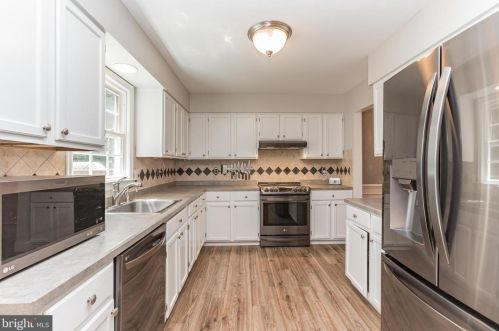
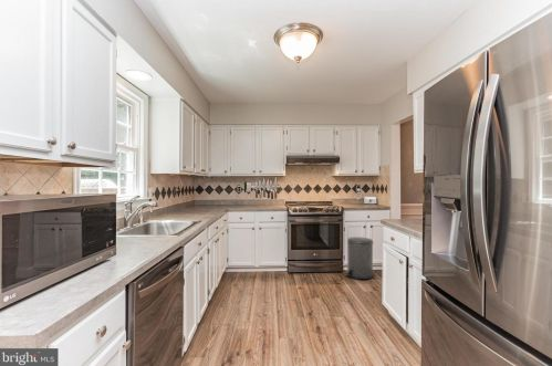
+ trash can [344,236,374,281]
